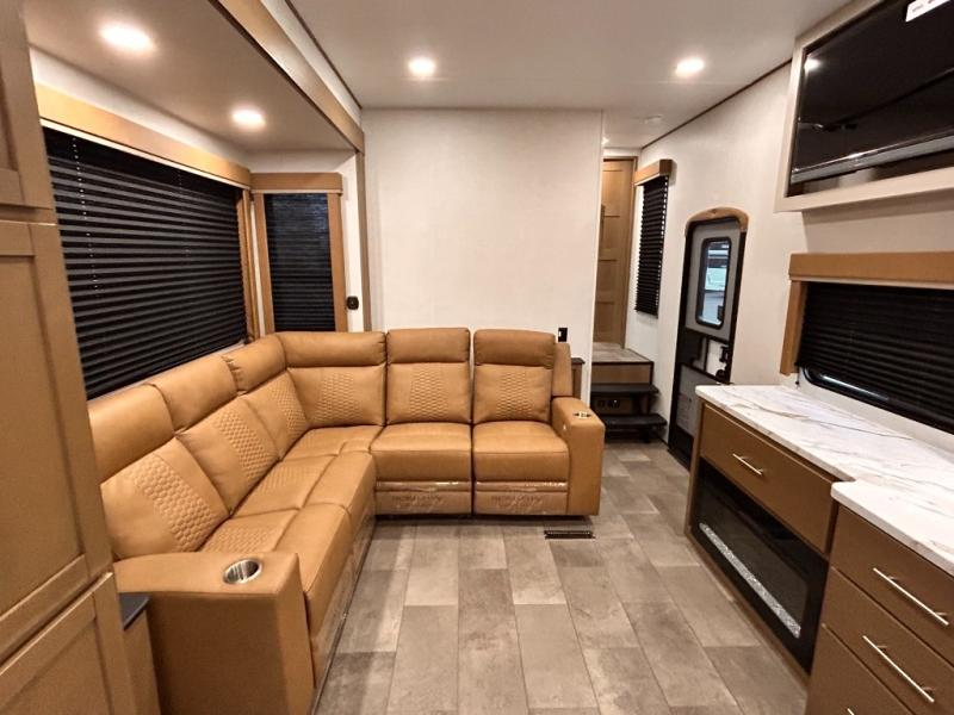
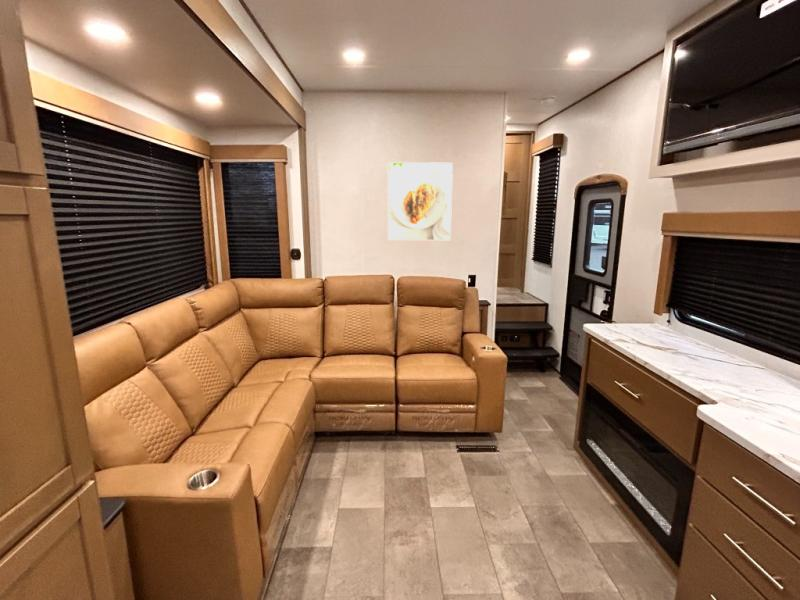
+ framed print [387,161,454,241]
